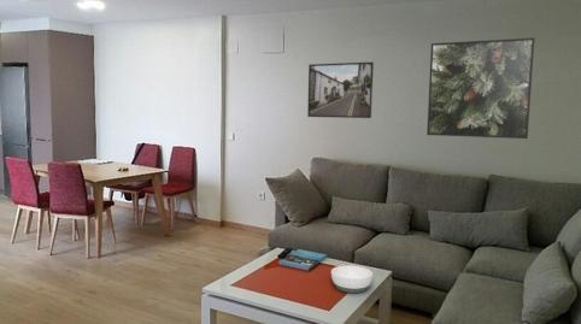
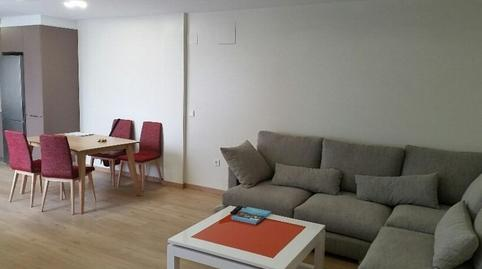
- bowl [330,264,374,294]
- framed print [306,61,375,119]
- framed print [426,37,535,140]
